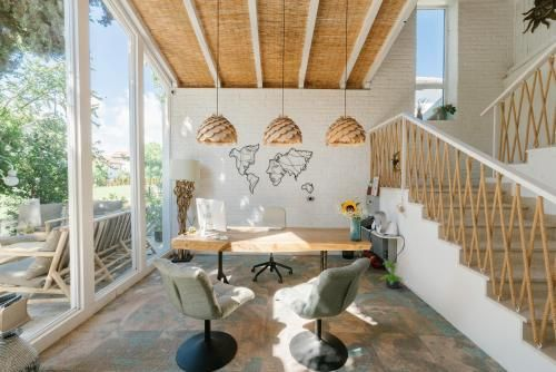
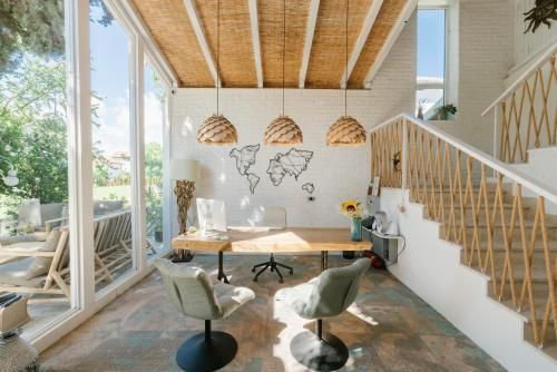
- potted plant [378,261,405,290]
